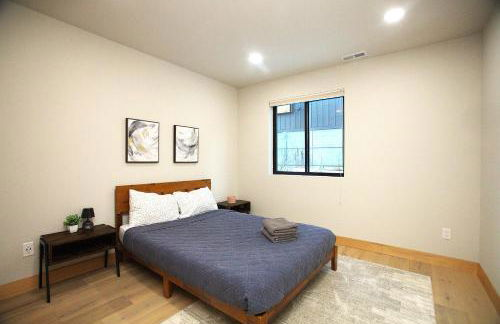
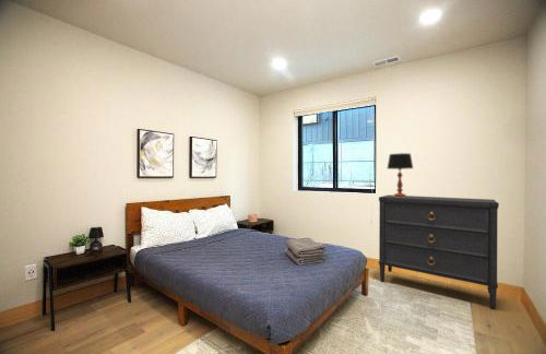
+ dresser [378,193,500,310]
+ table lamp [387,152,414,198]
